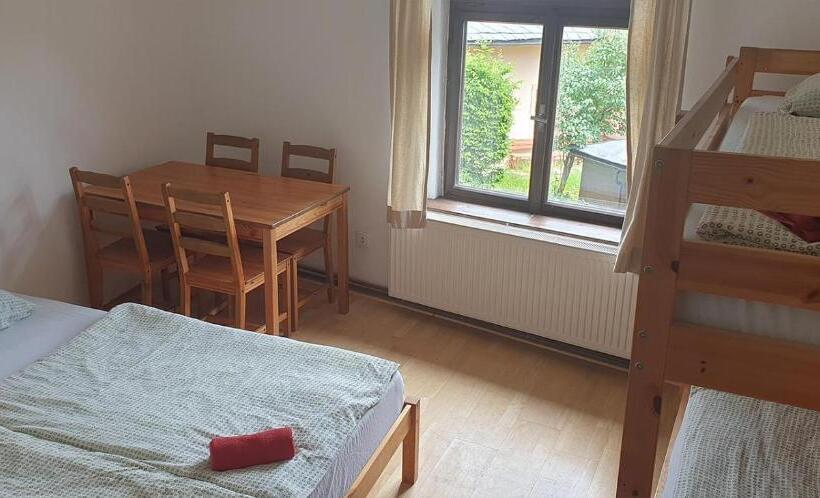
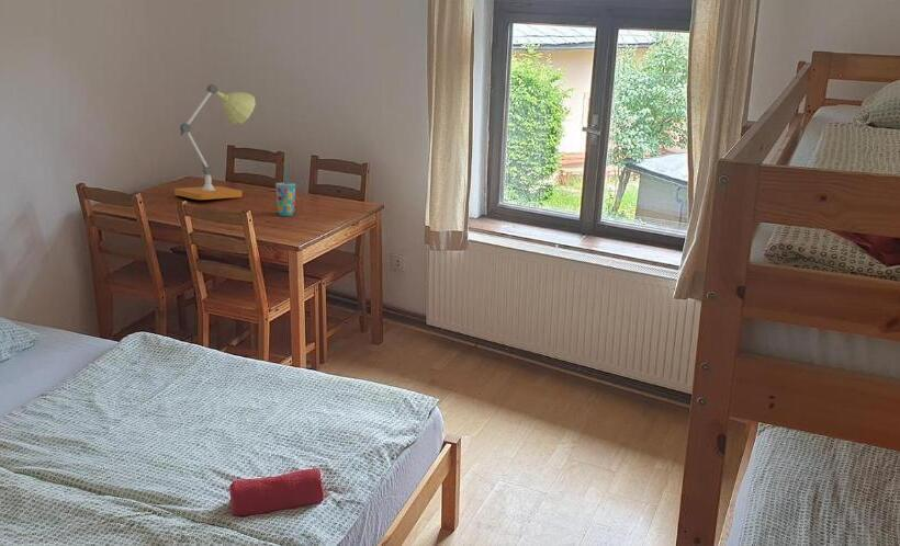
+ desk lamp [173,83,257,201]
+ cup [274,168,296,217]
